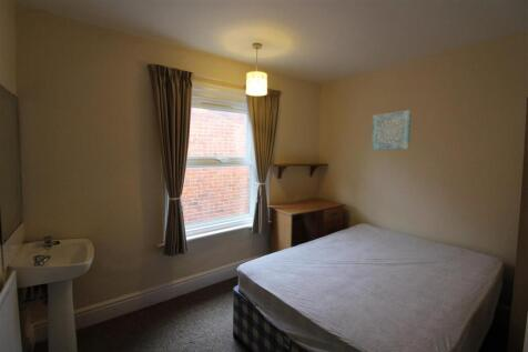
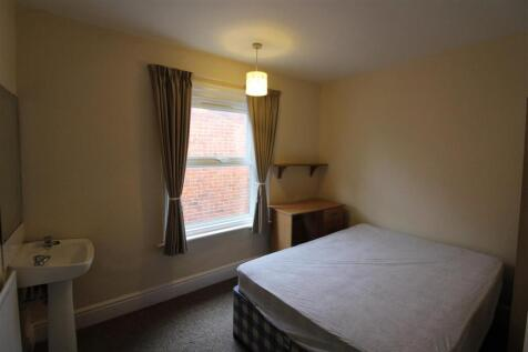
- wall art [370,109,413,151]
